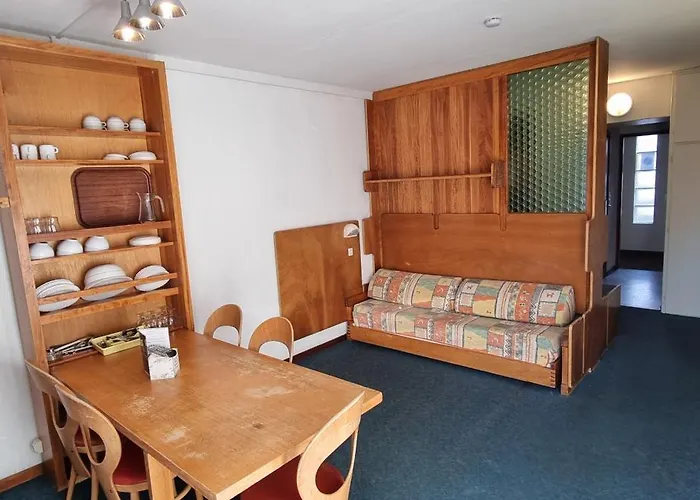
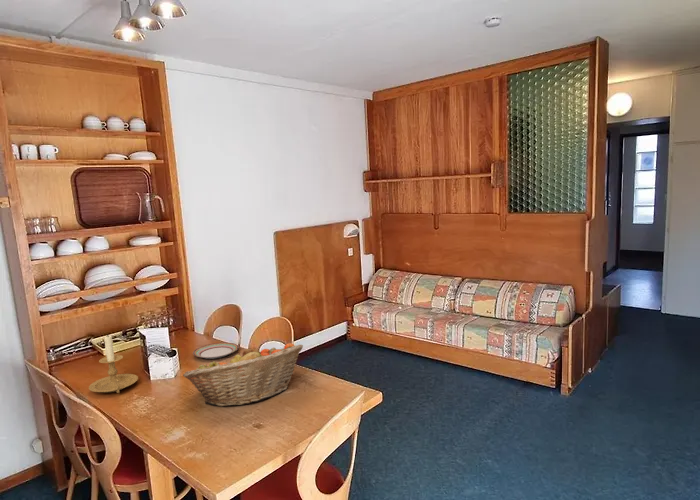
+ candle holder [88,333,139,394]
+ plate [192,342,240,360]
+ fruit basket [182,342,304,407]
